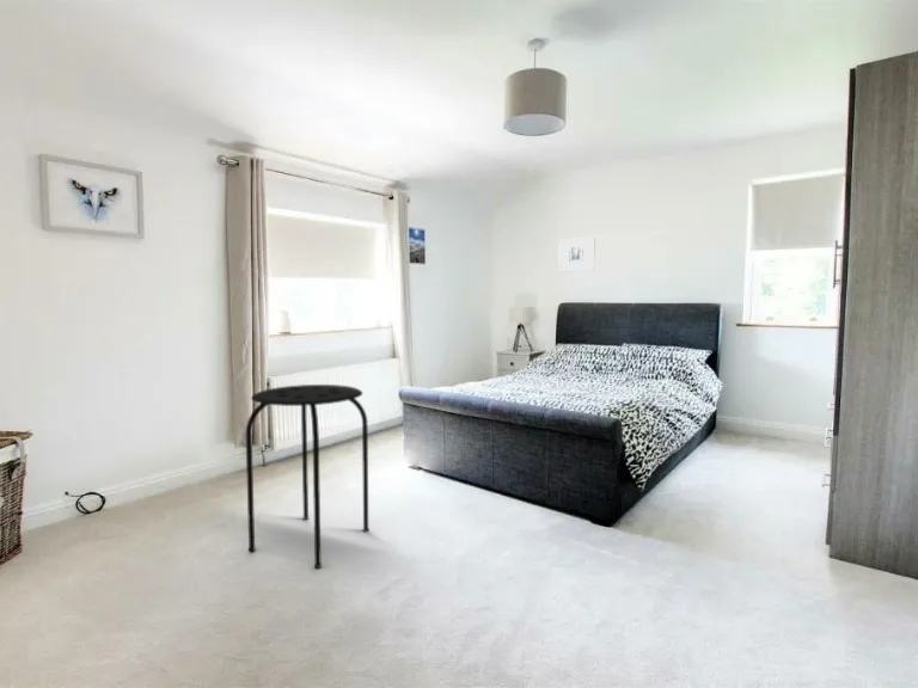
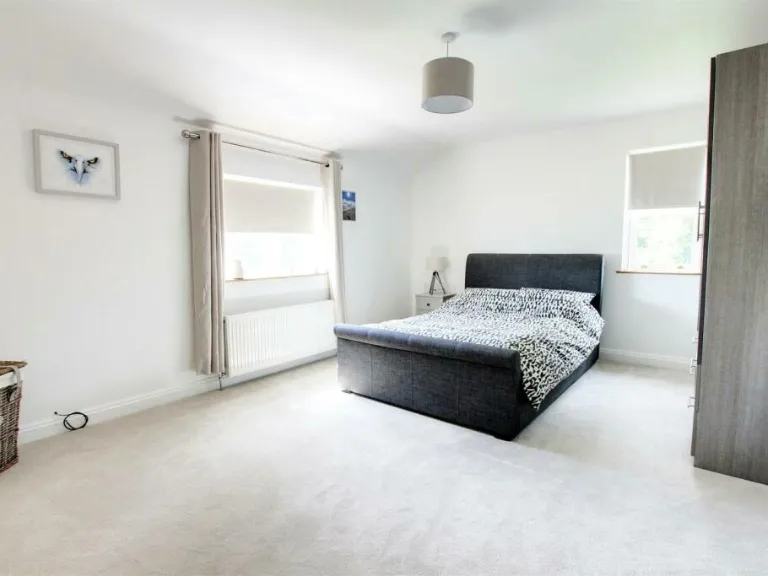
- stool [245,383,371,570]
- wall art [557,235,595,272]
